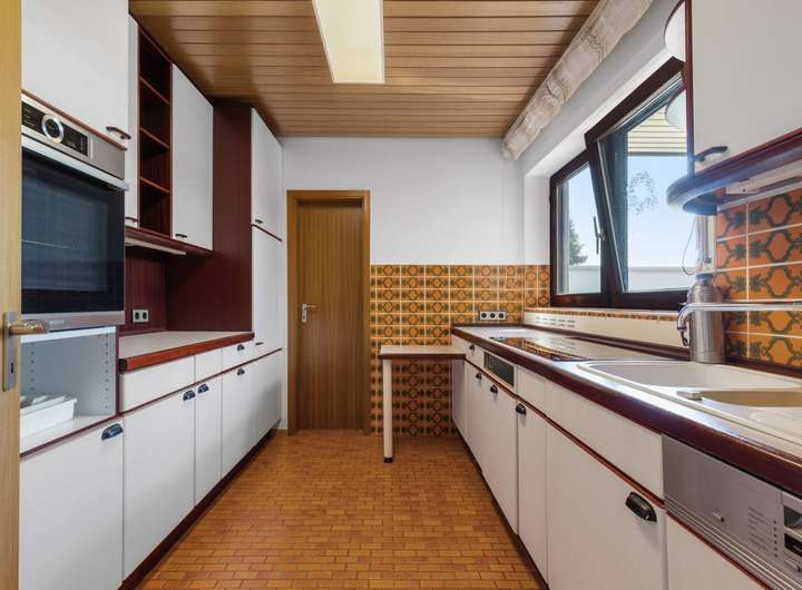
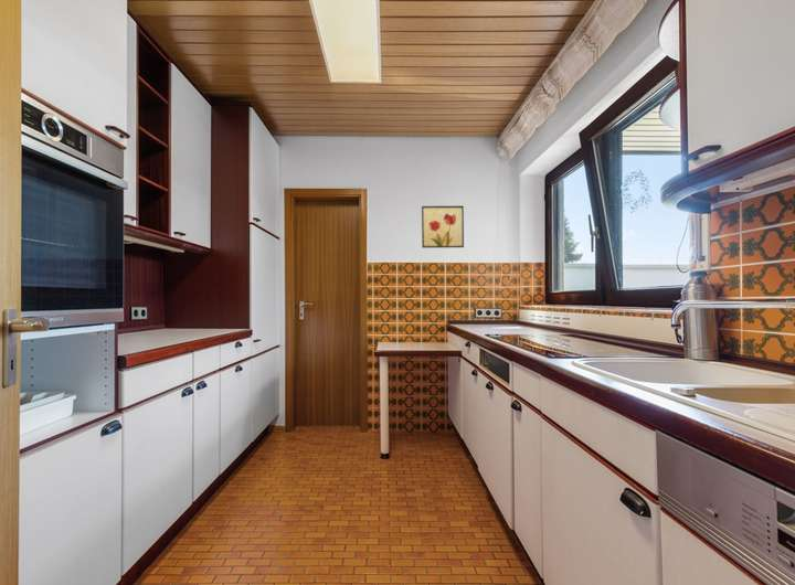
+ wall art [421,205,465,248]
